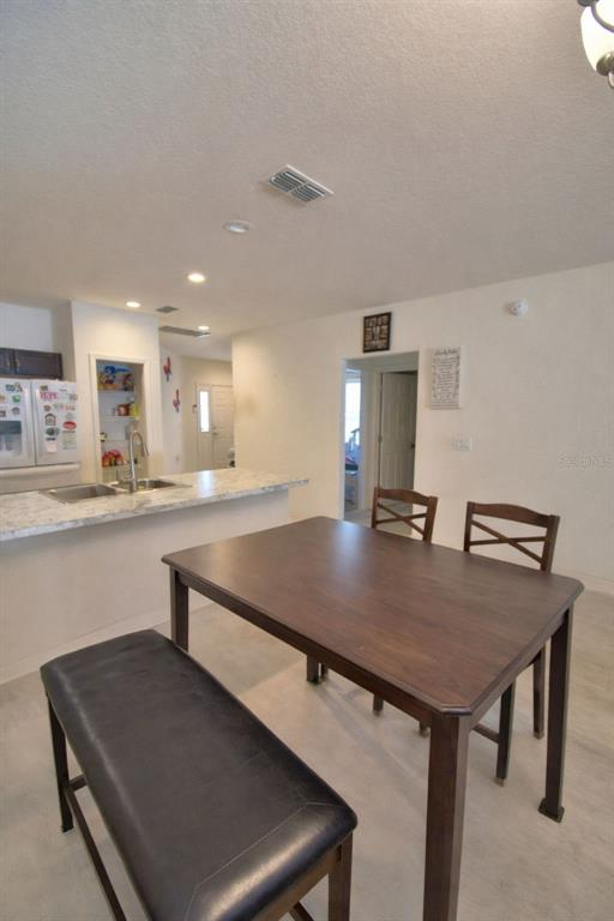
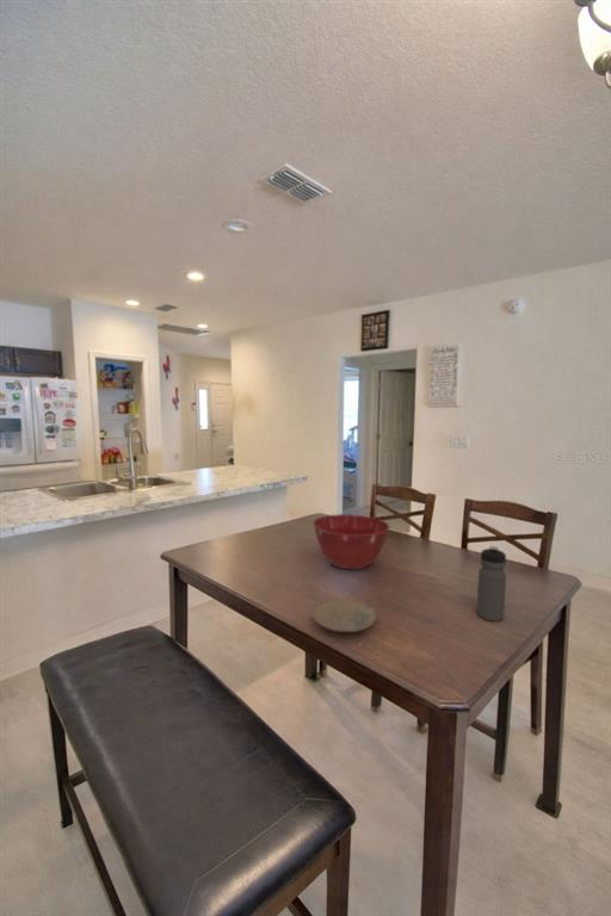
+ mixing bowl [311,513,391,571]
+ plate [311,599,377,633]
+ water bottle [475,545,507,621]
